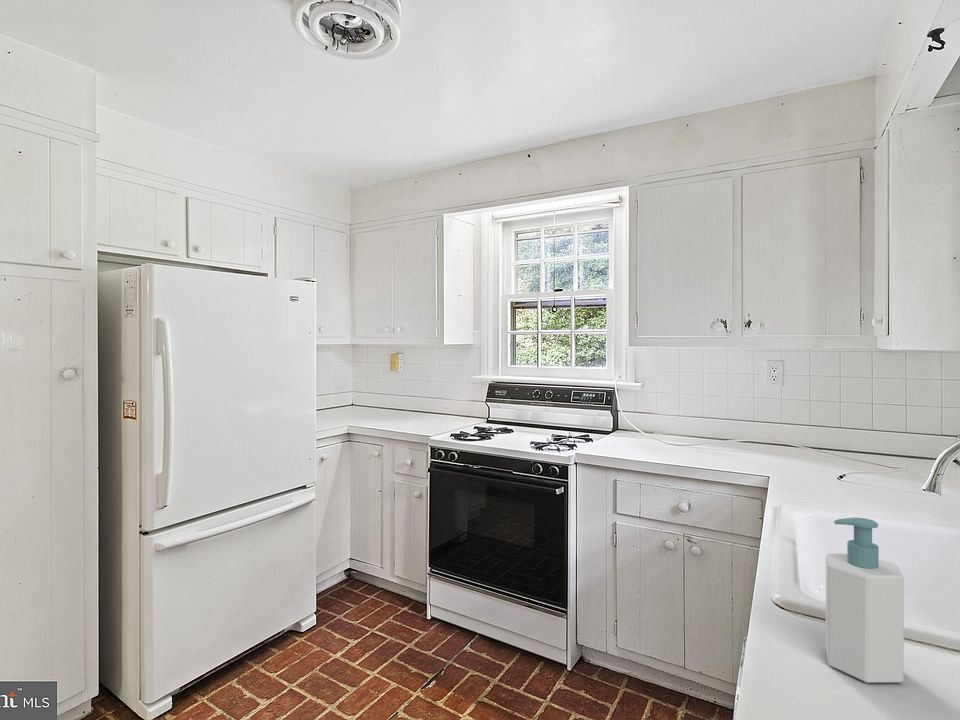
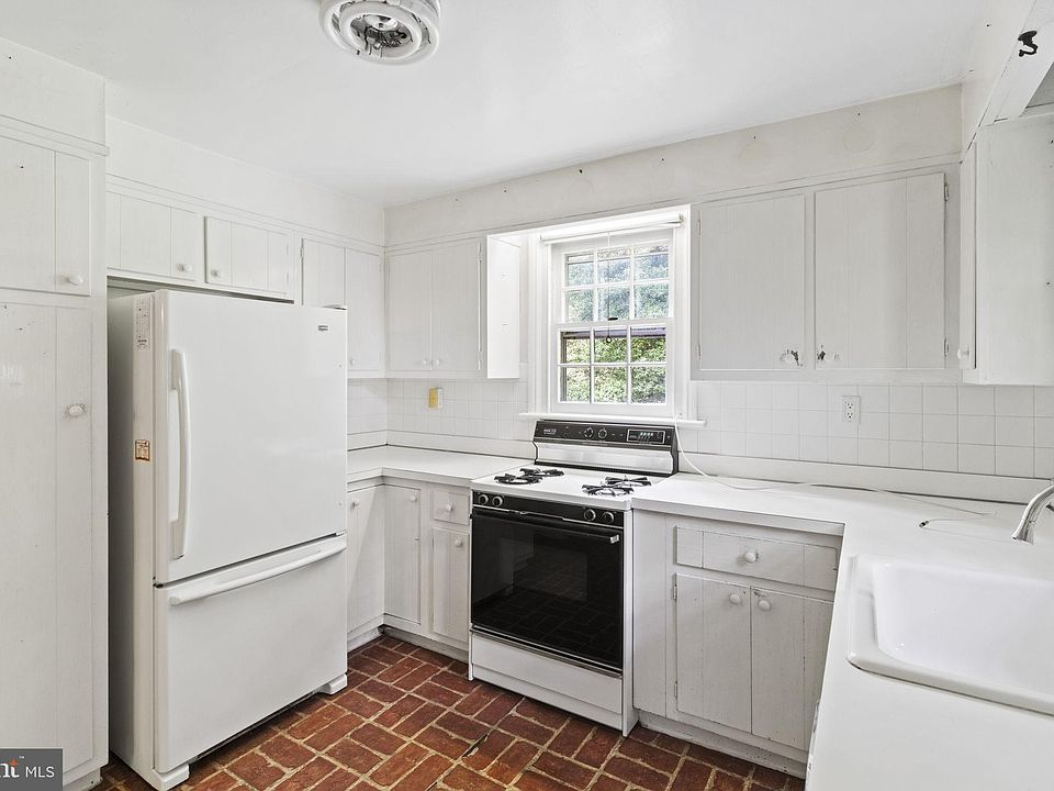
- soap bottle [825,517,905,684]
